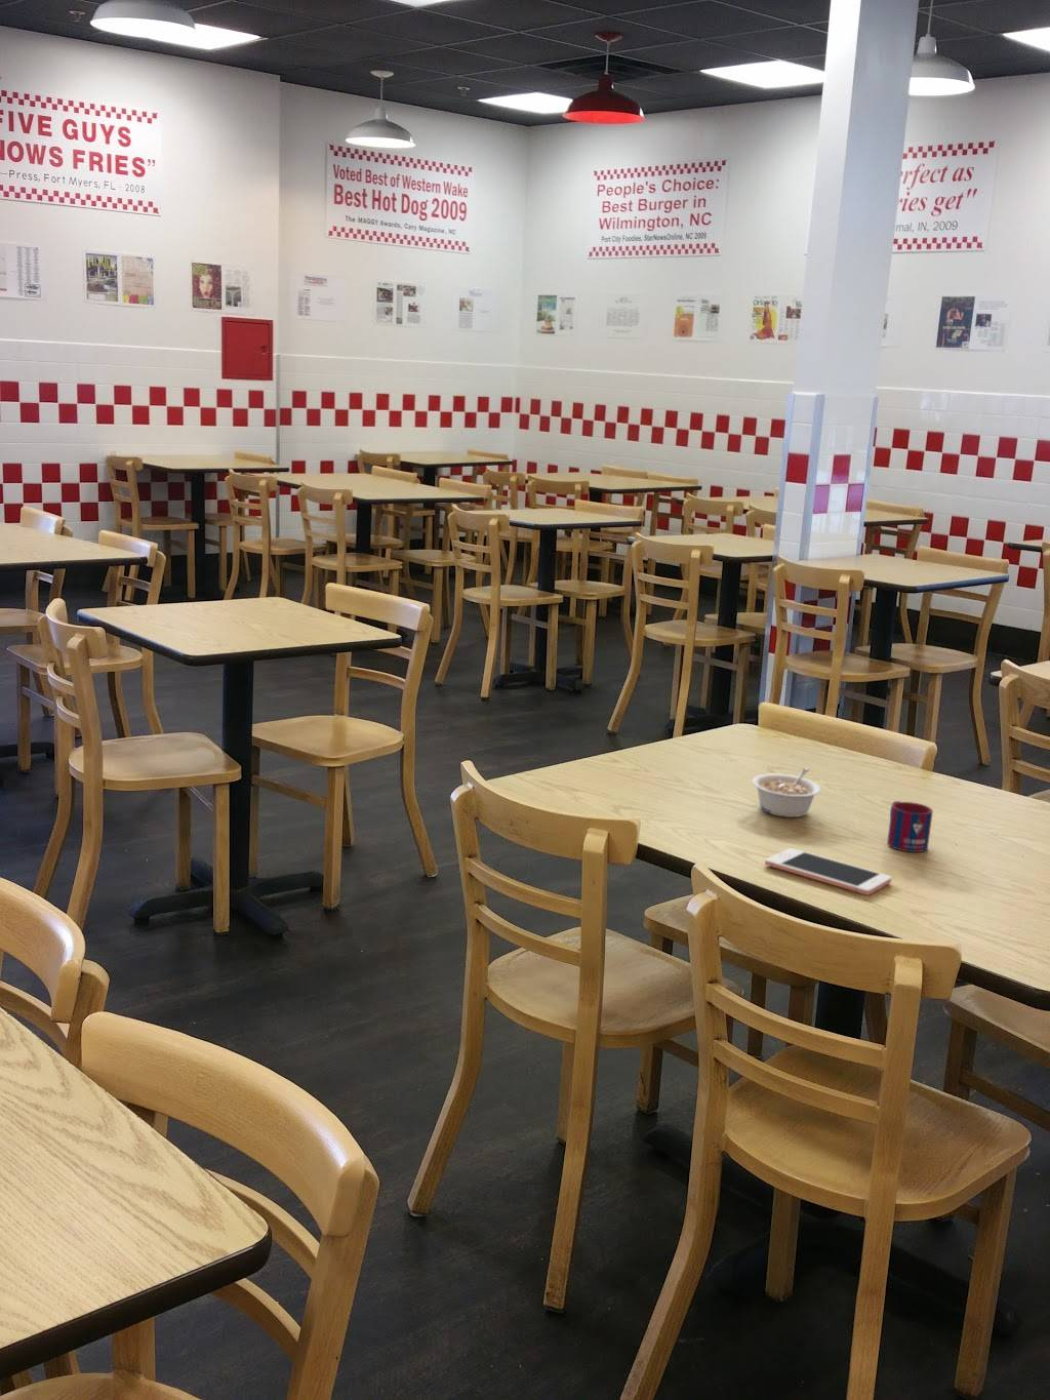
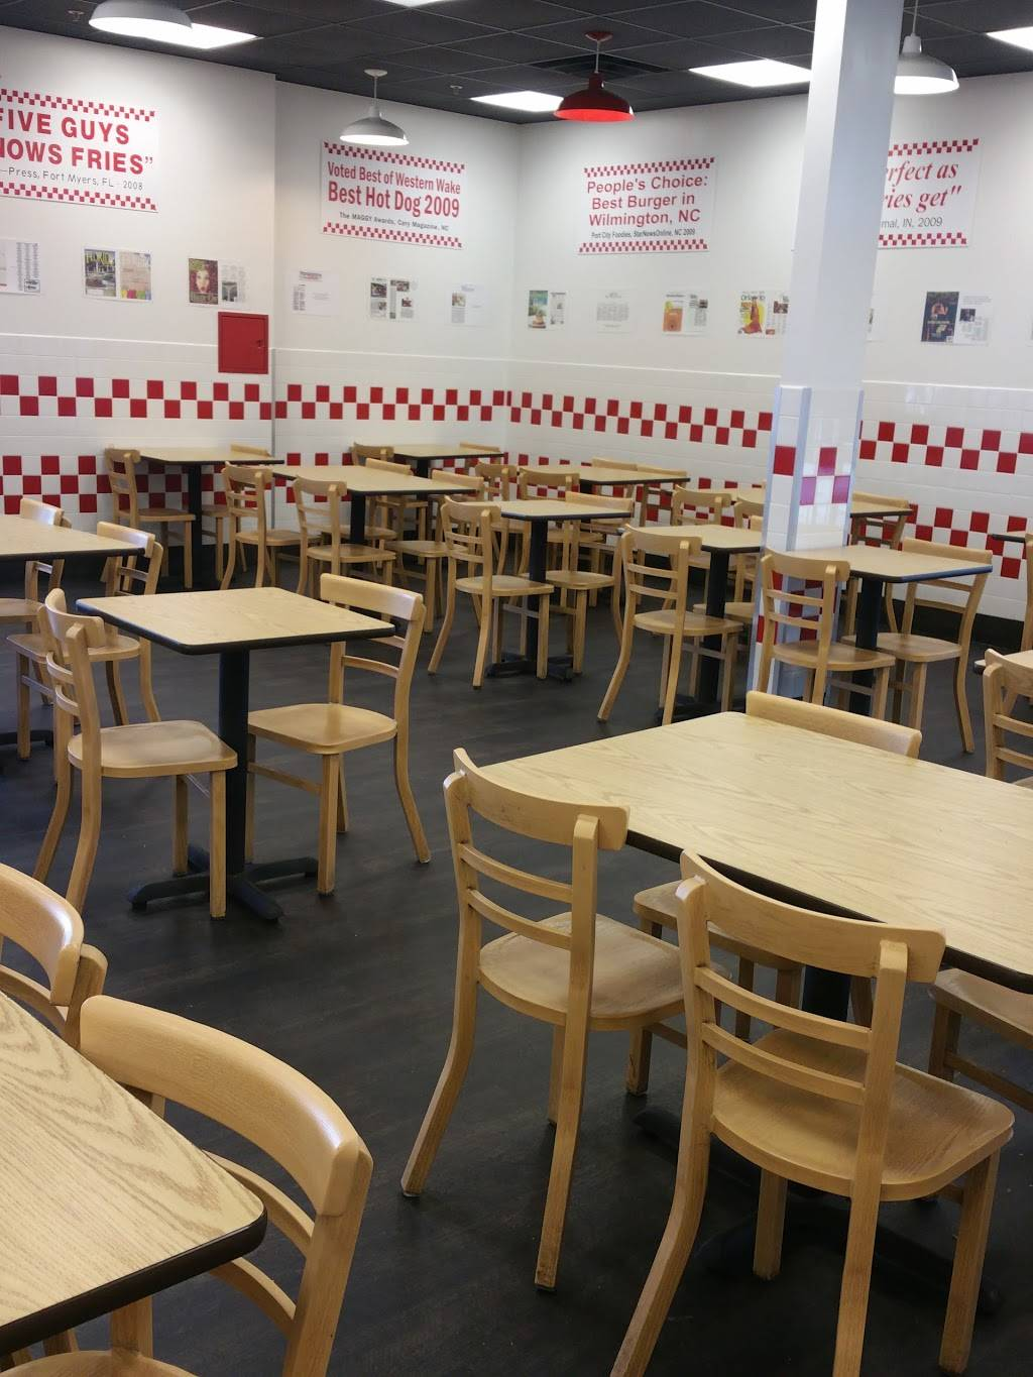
- cell phone [764,847,893,897]
- legume [751,767,823,819]
- mug [886,800,934,853]
